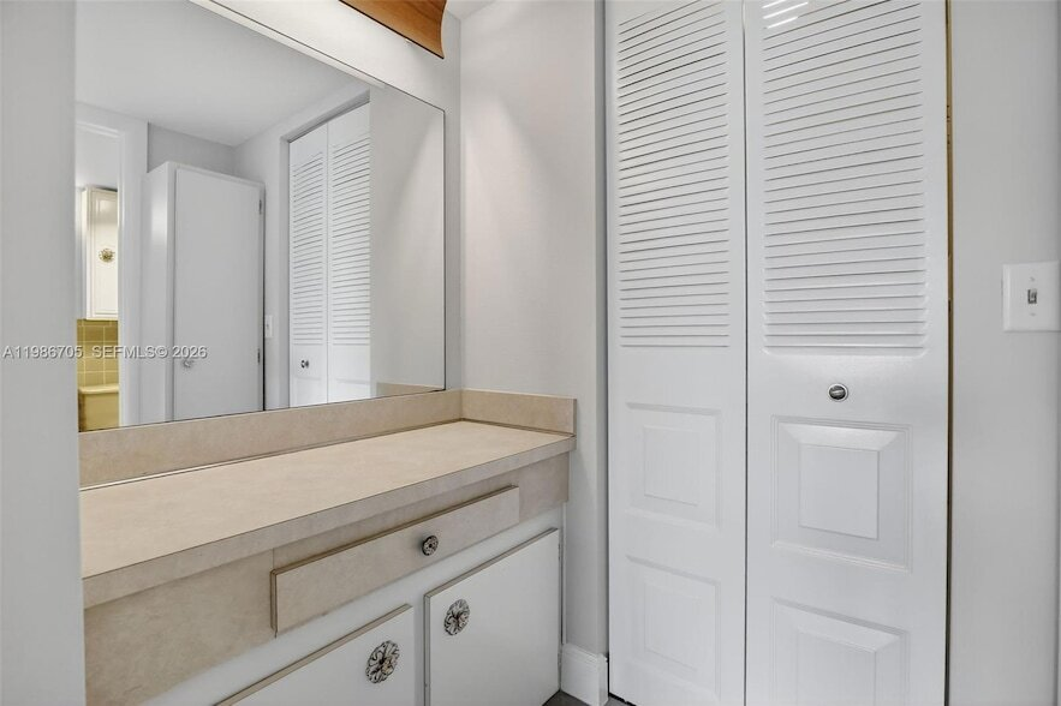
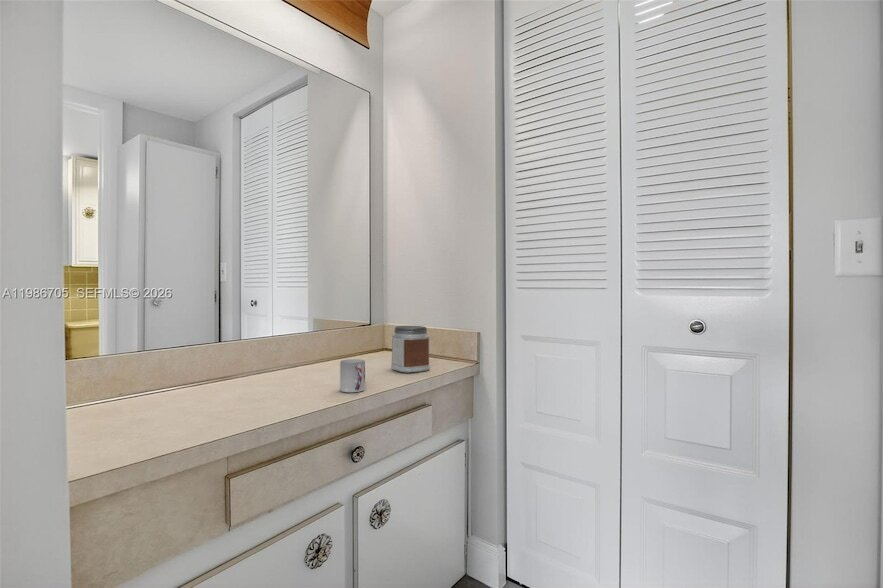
+ cup [339,358,366,393]
+ jar [390,325,431,374]
